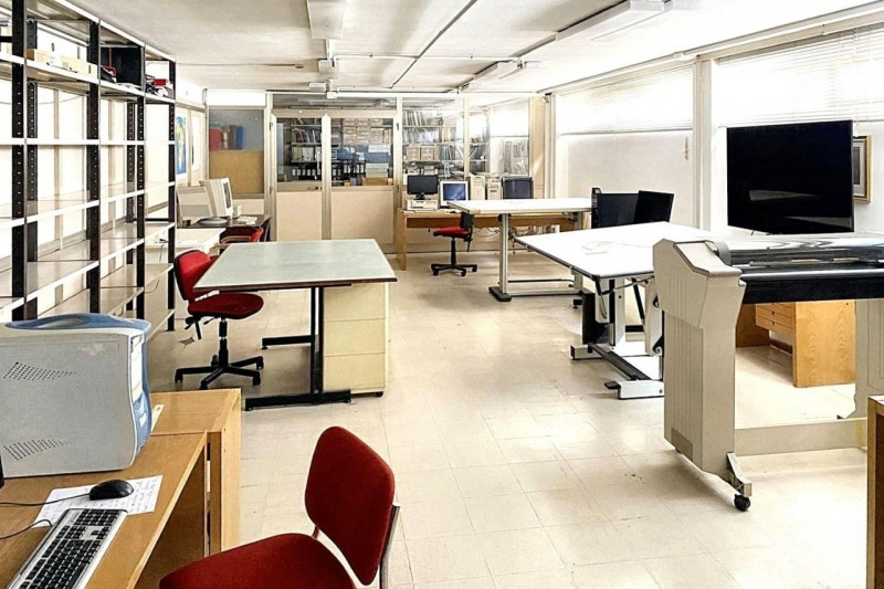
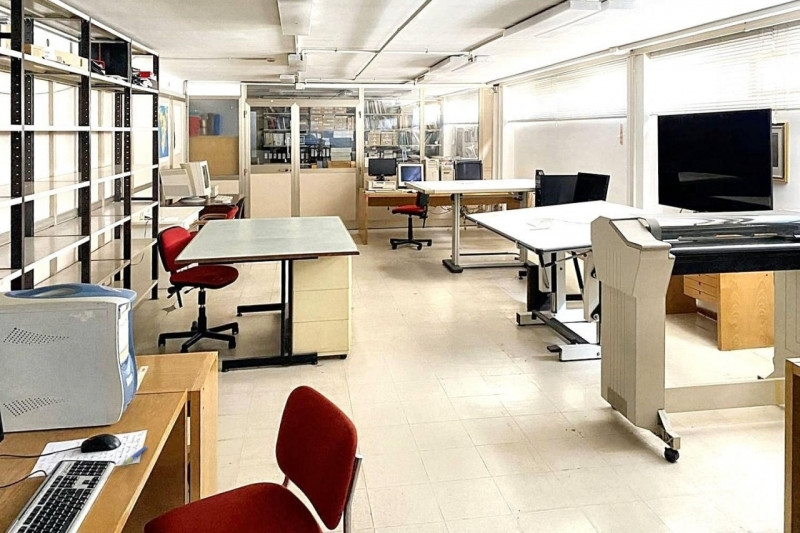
+ pen [120,444,149,468]
